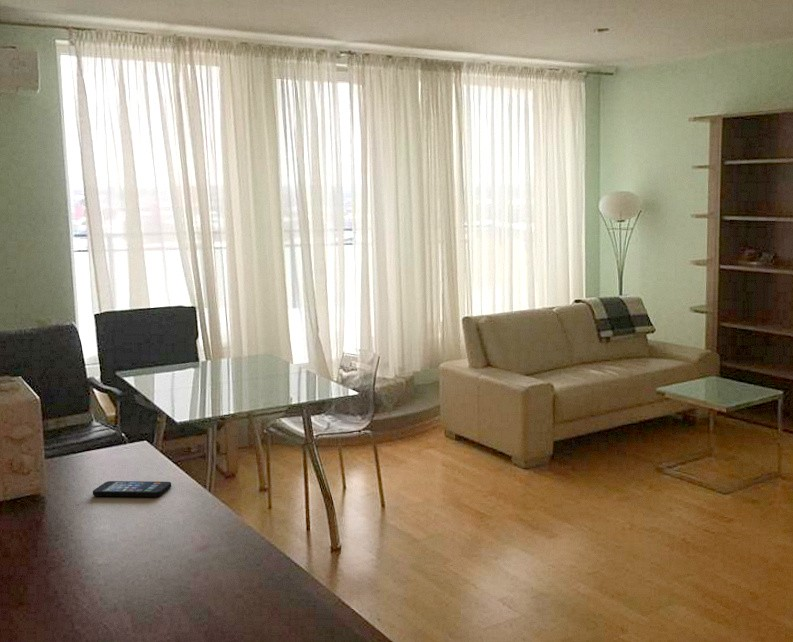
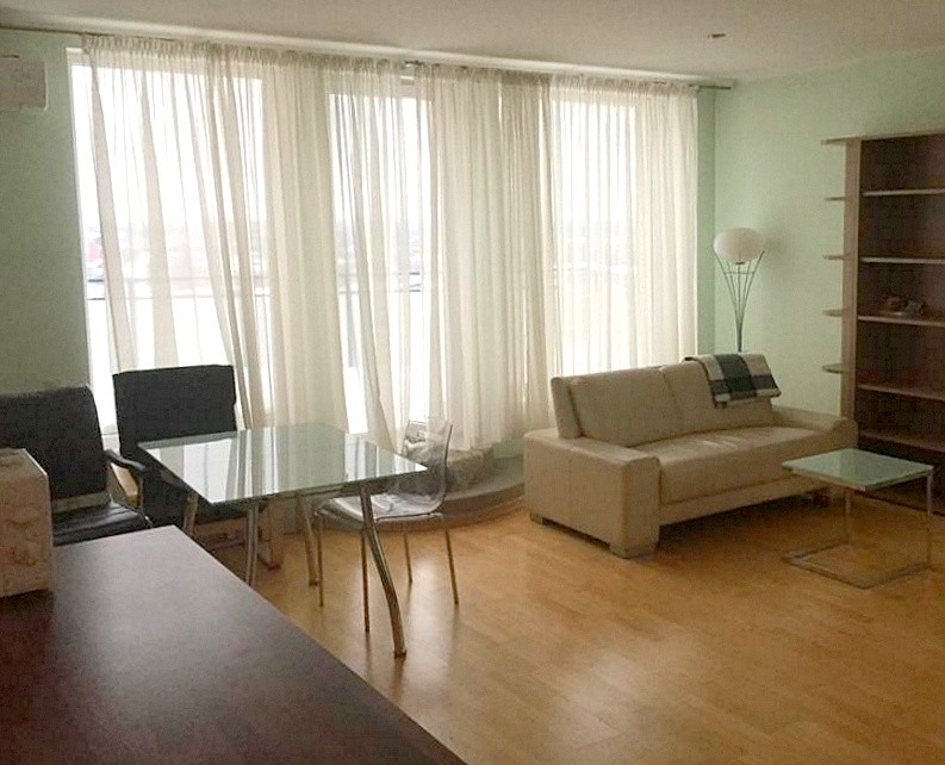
- smartphone [92,480,172,498]
